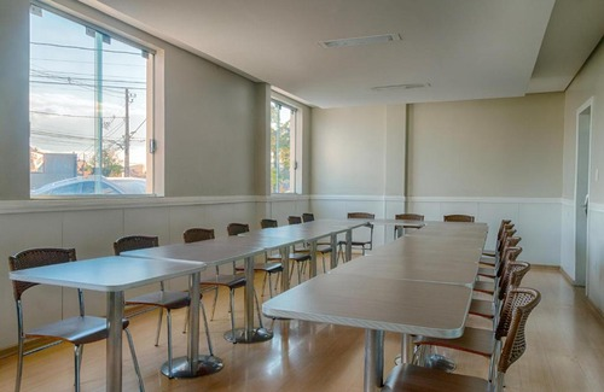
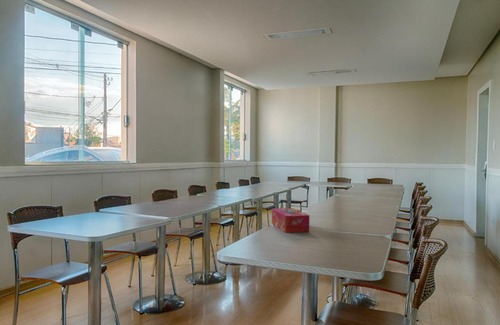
+ tissue box [271,207,310,234]
